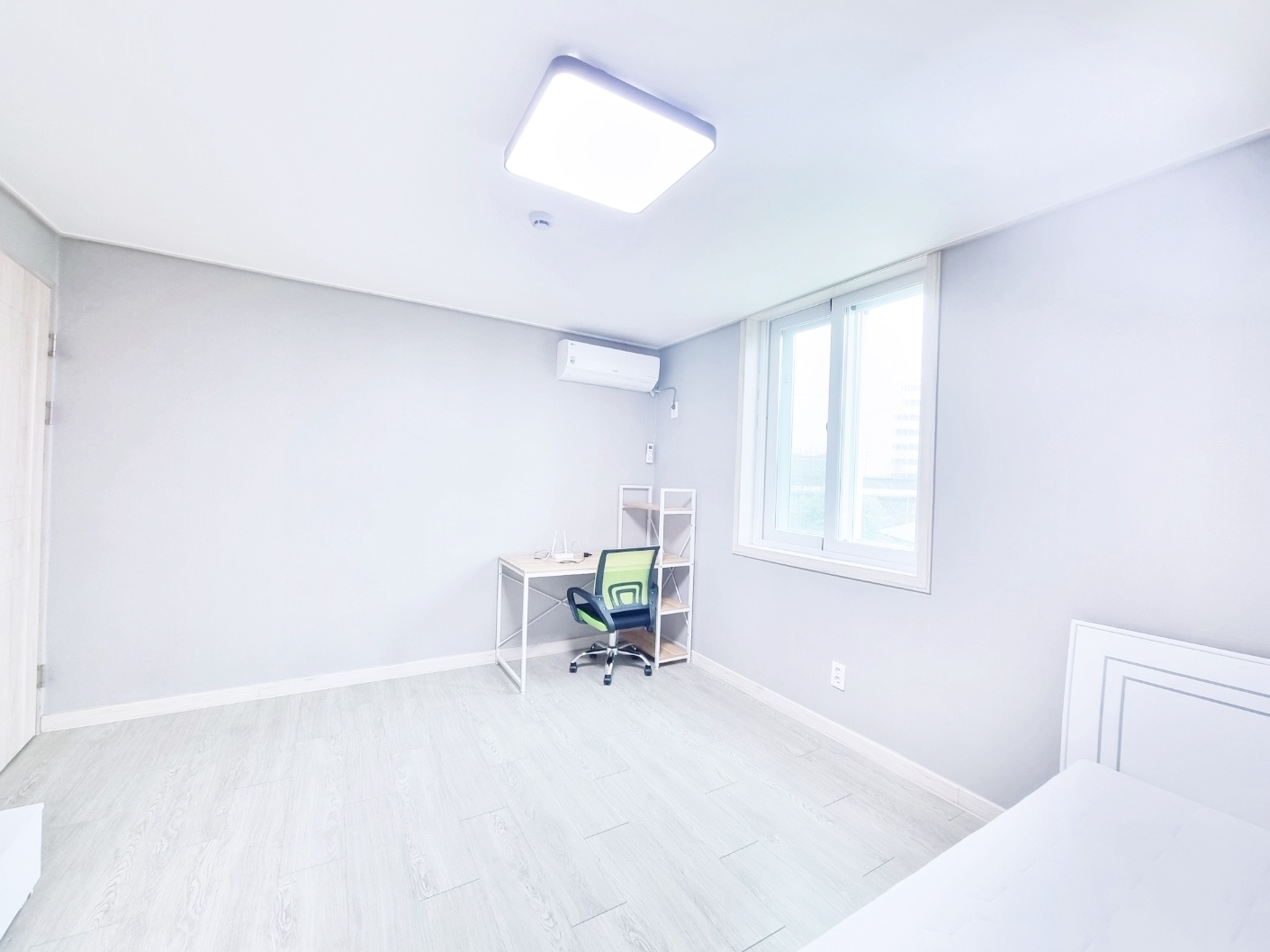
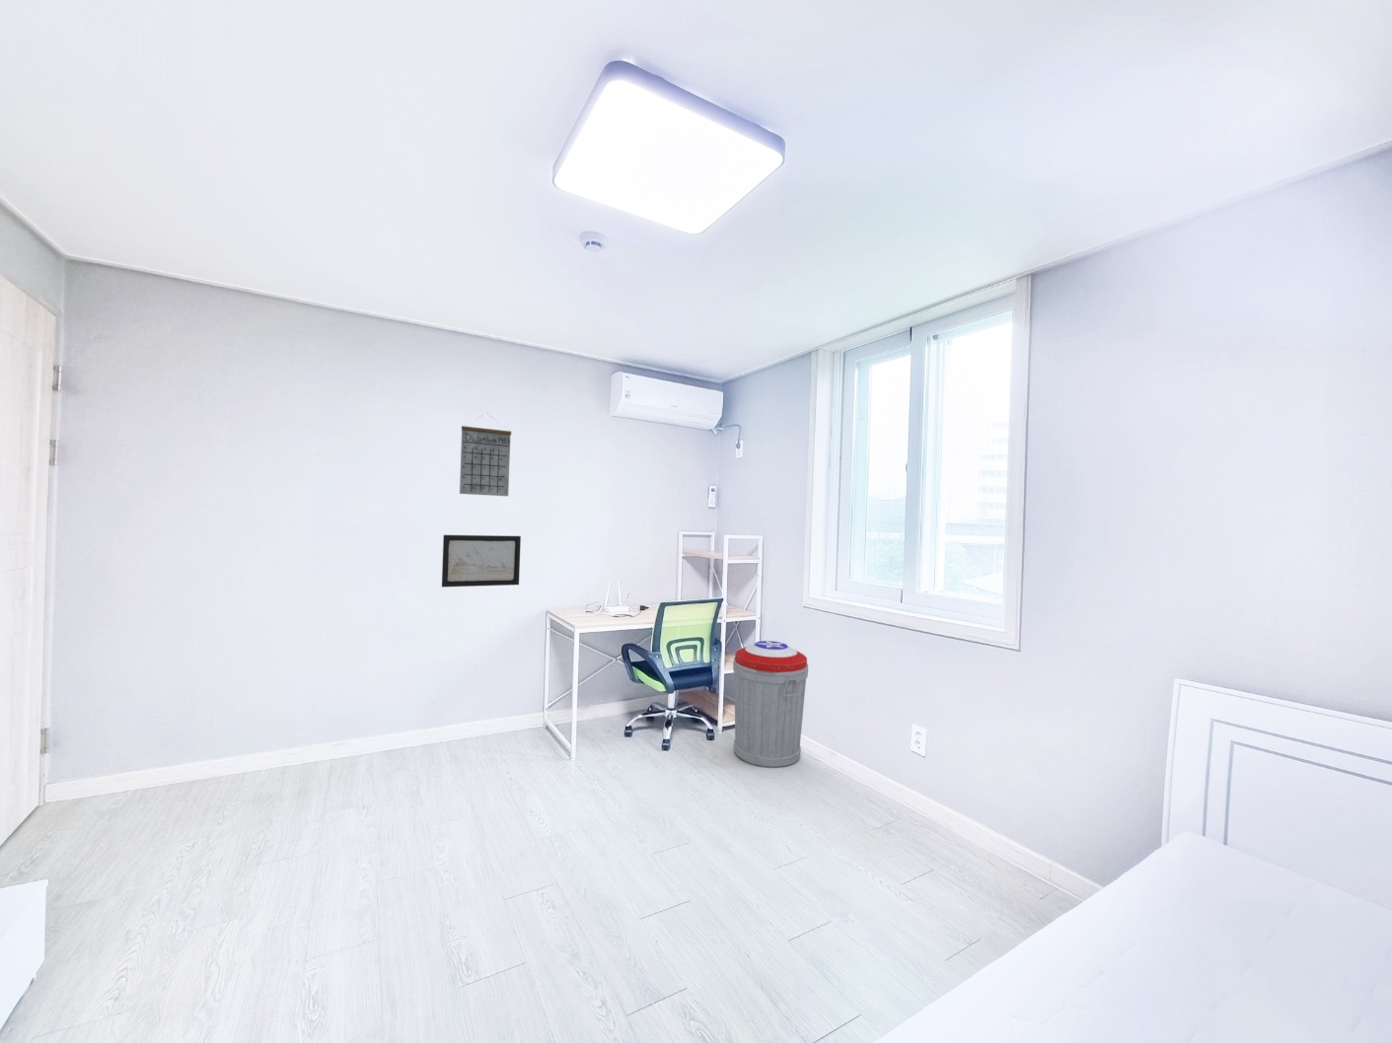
+ wall art [441,535,522,588]
+ calendar [459,413,512,497]
+ trash can [732,640,809,769]
